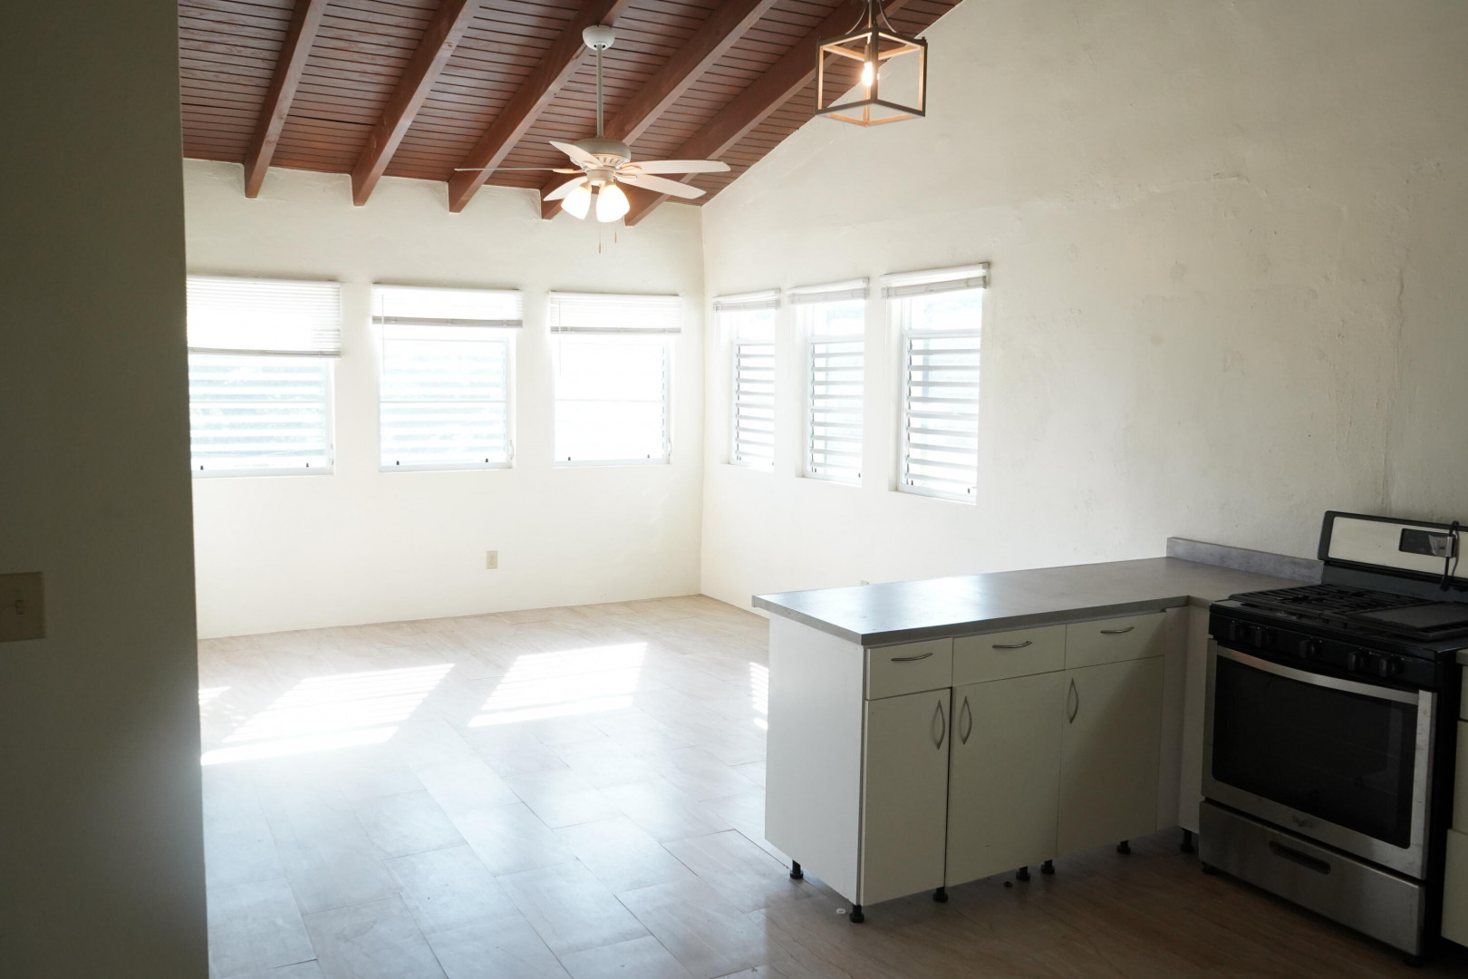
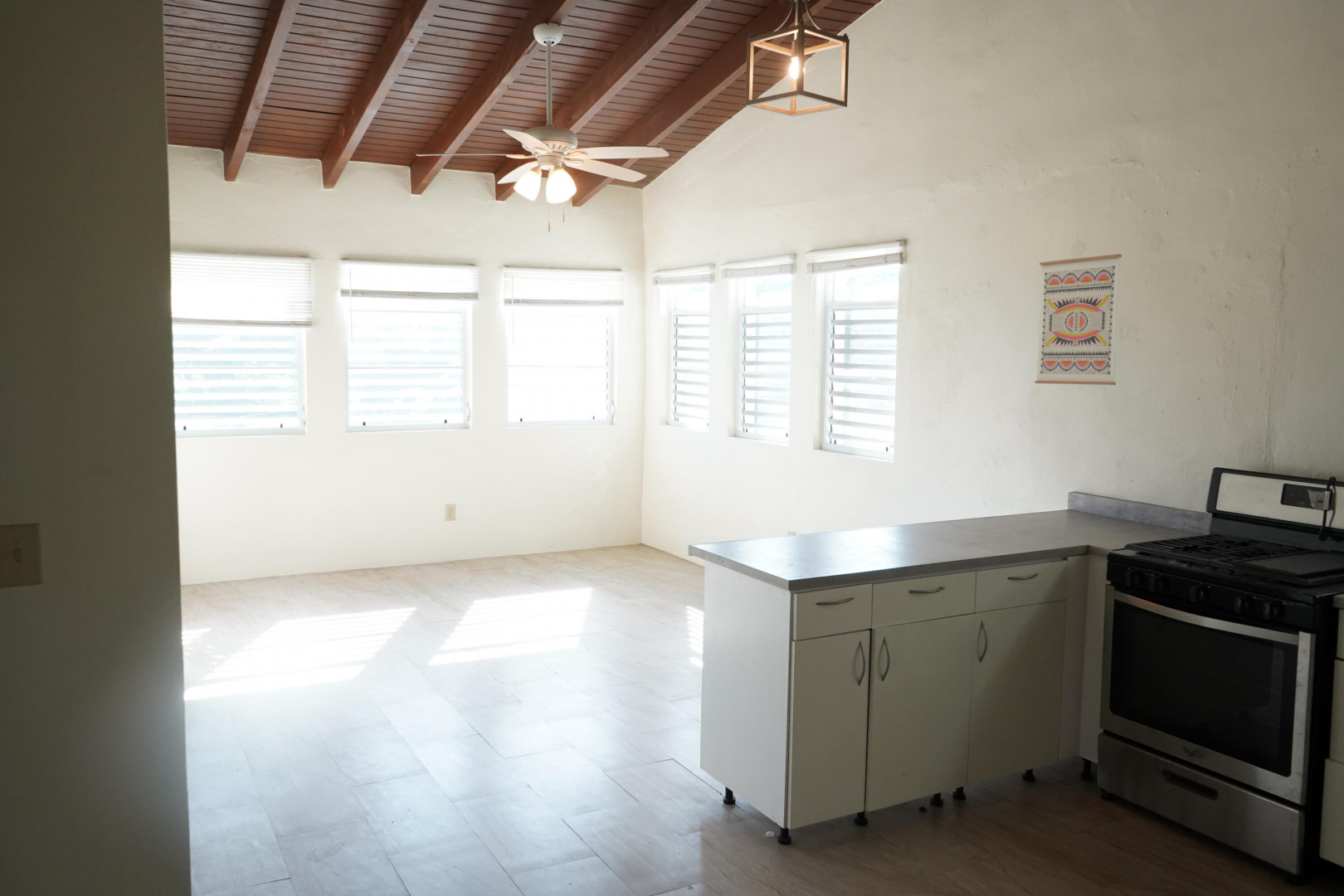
+ wall art [1034,253,1122,386]
